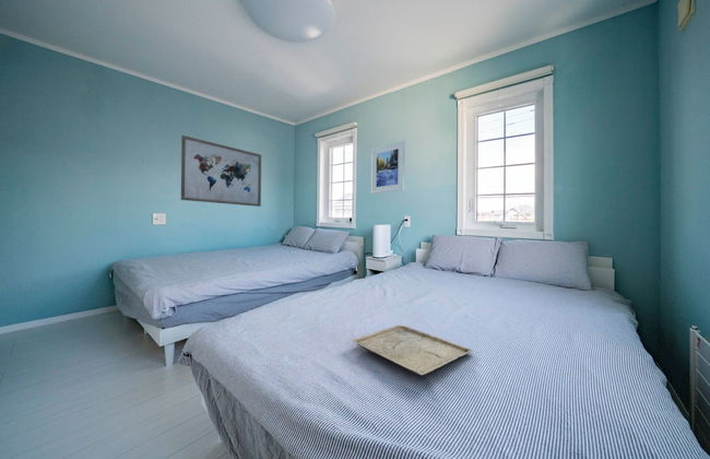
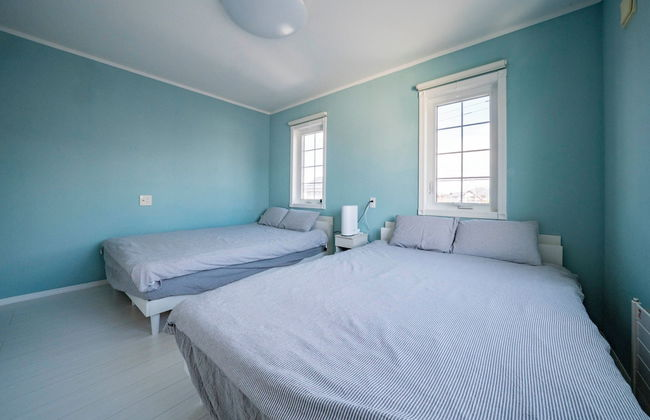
- wall art [180,134,262,208]
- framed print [370,140,405,195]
- tray [350,323,474,377]
